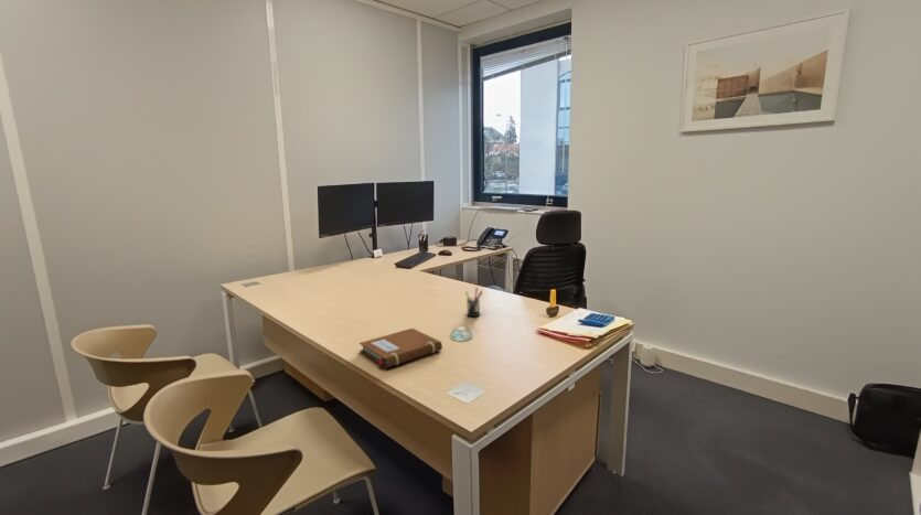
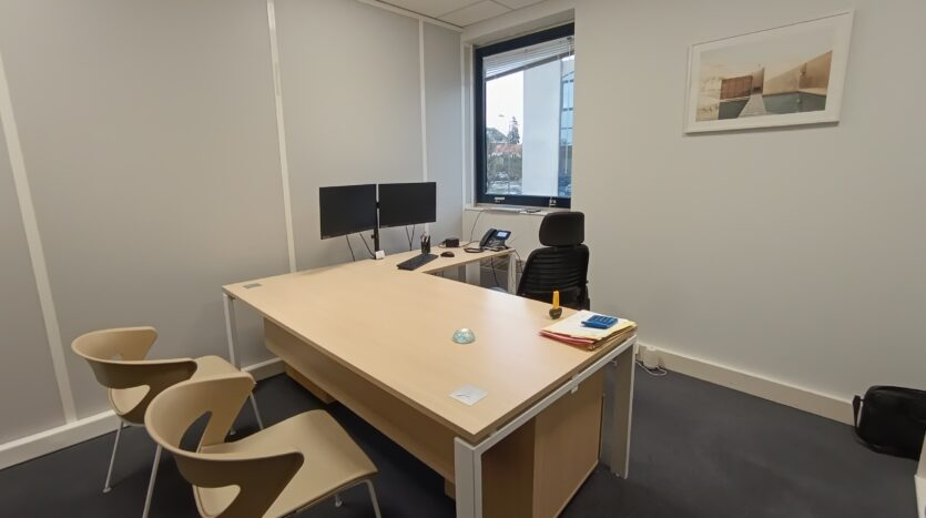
- notebook [358,328,443,369]
- pen holder [464,287,484,318]
